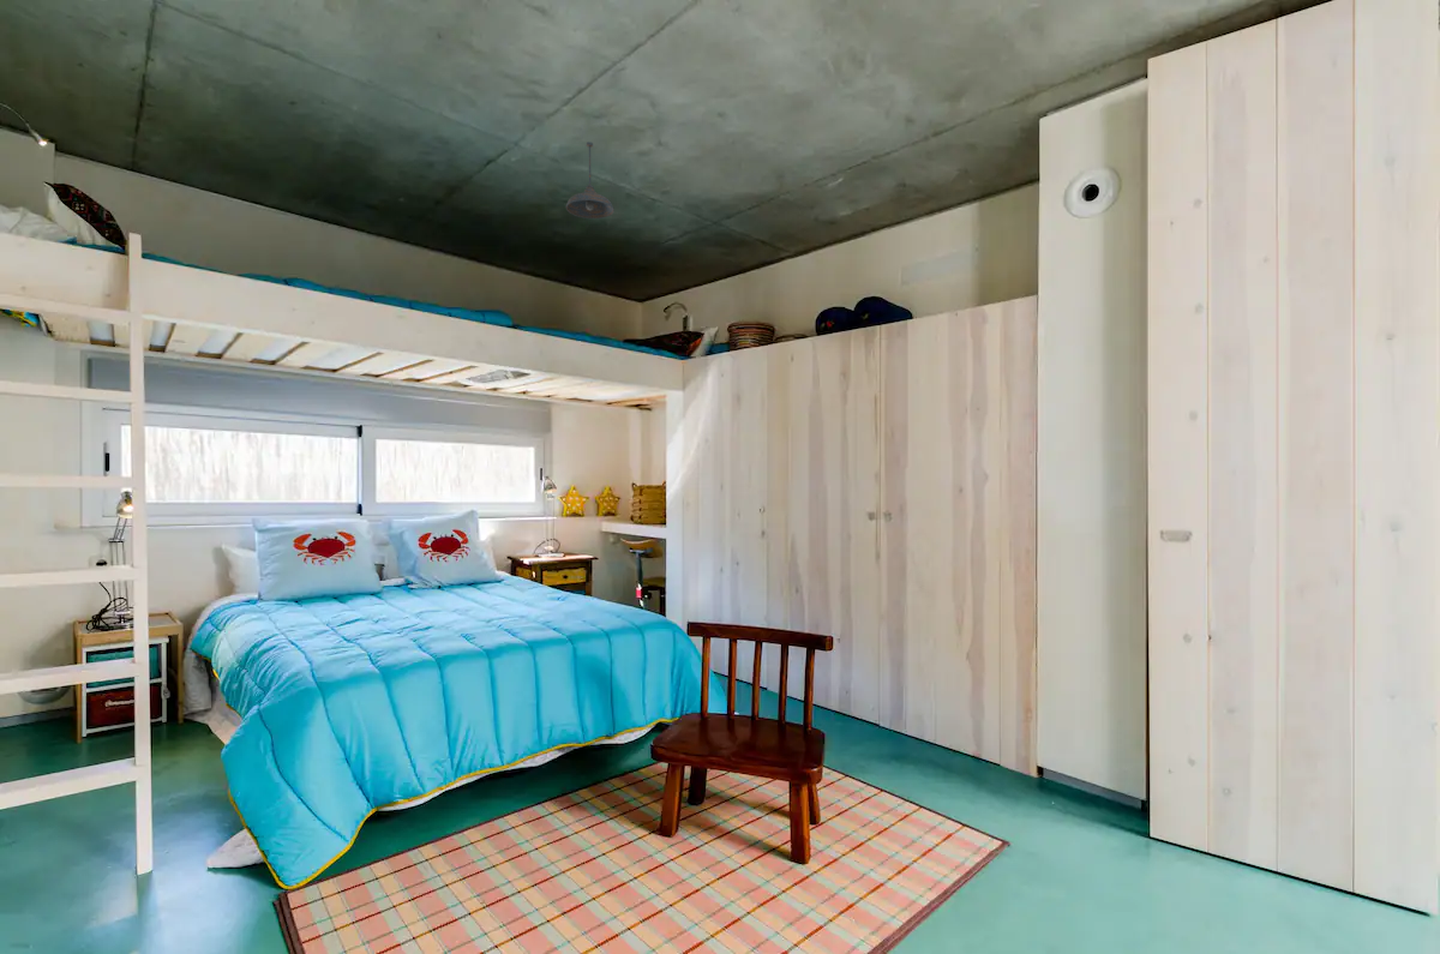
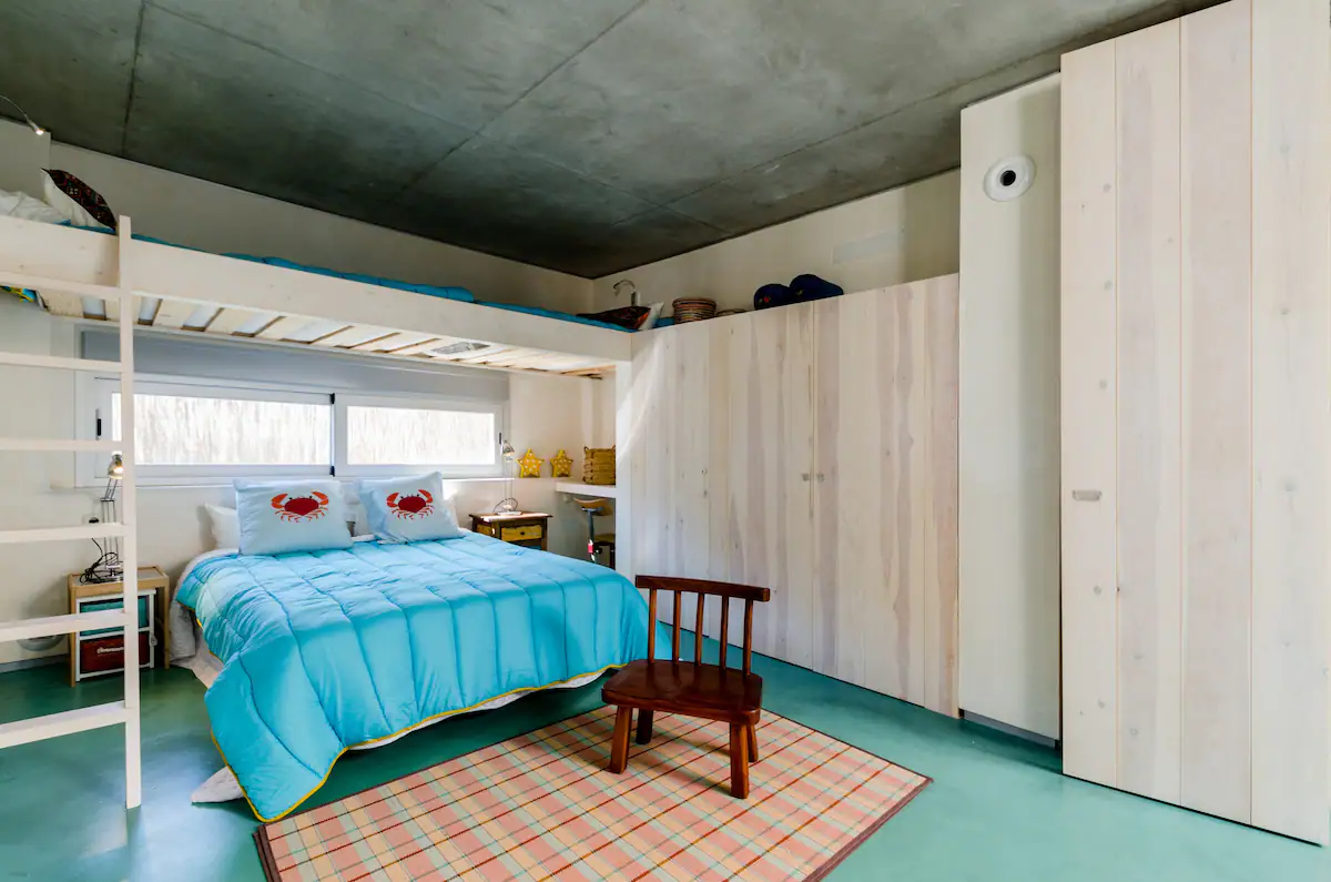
- pendant light [565,140,616,220]
